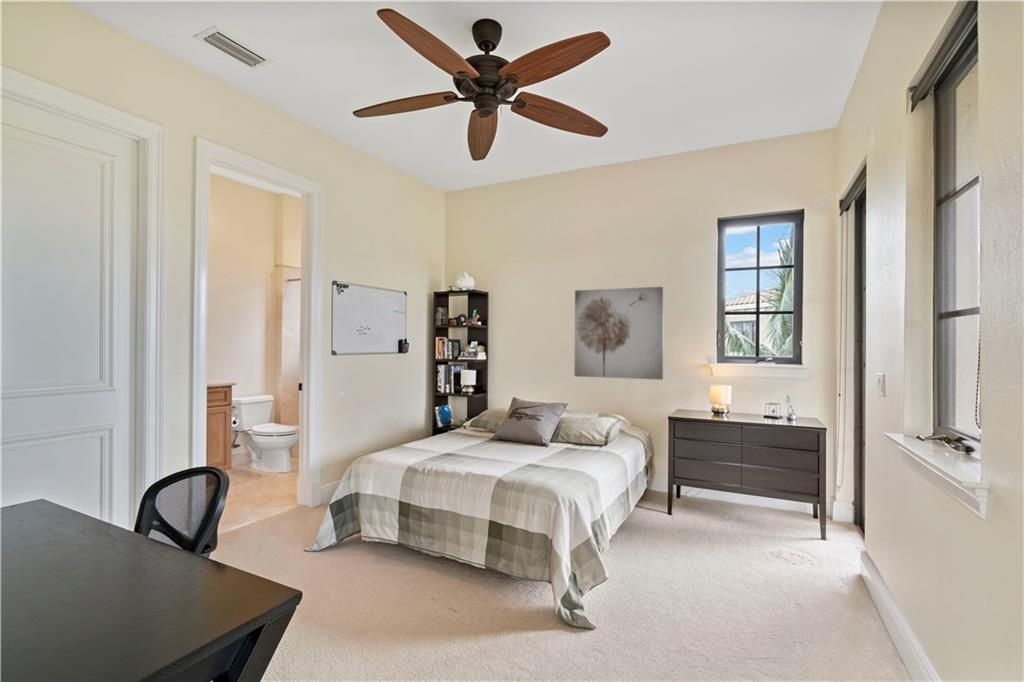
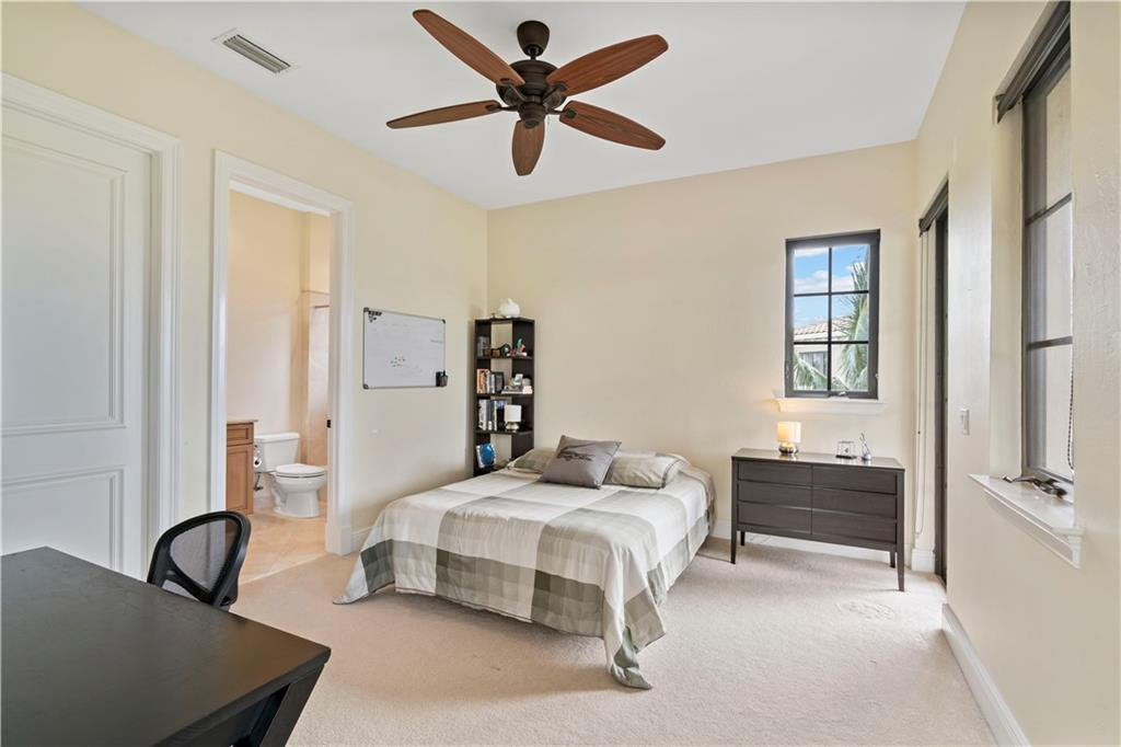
- wall art [573,286,665,381]
